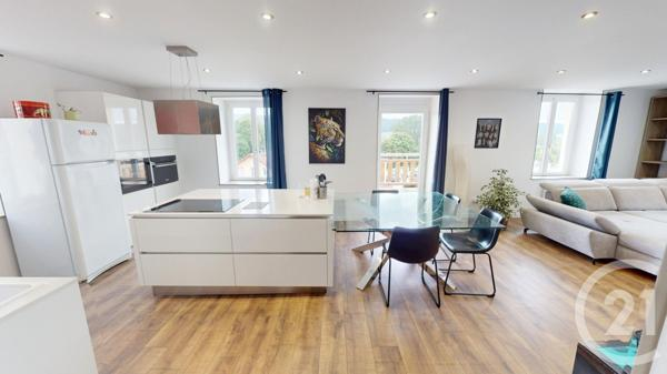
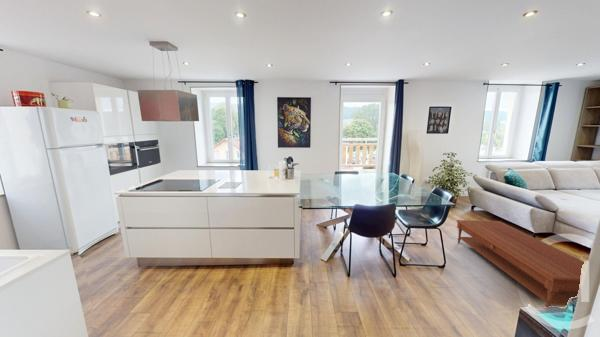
+ coffee table [456,219,585,308]
